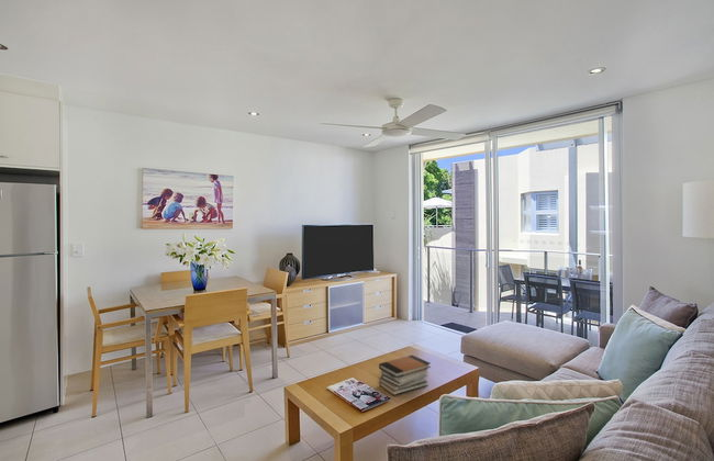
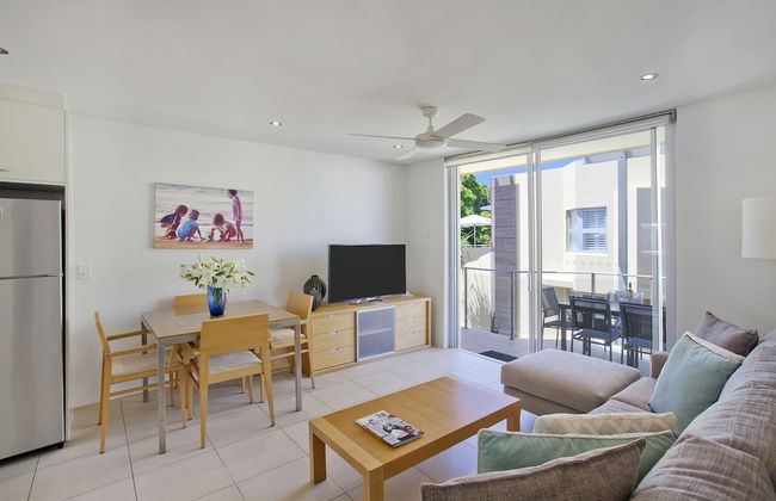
- book stack [378,353,432,396]
